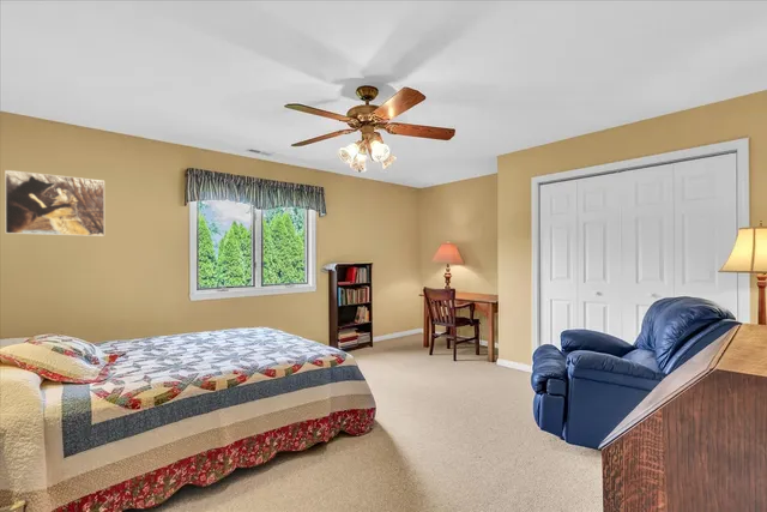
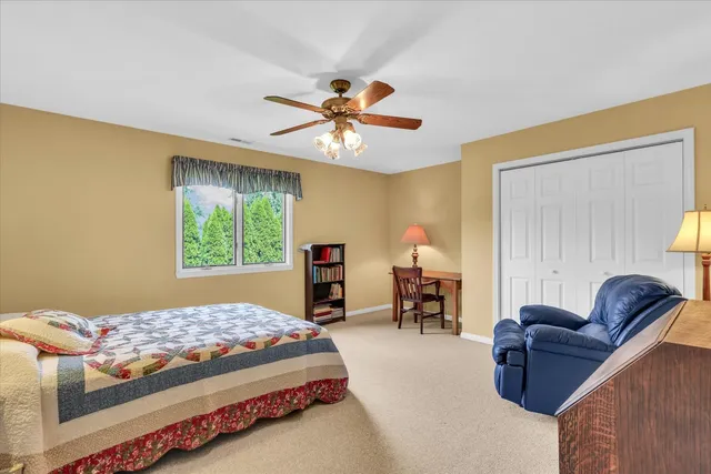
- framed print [4,169,105,237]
